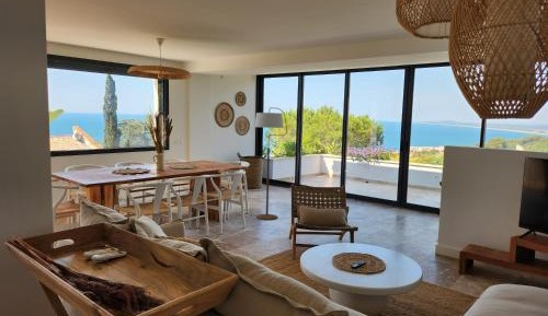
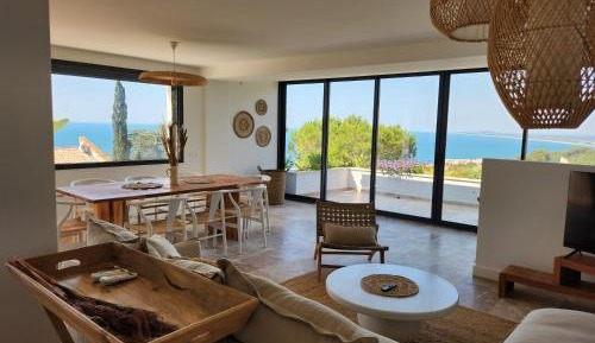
- floor lamp [253,106,288,221]
